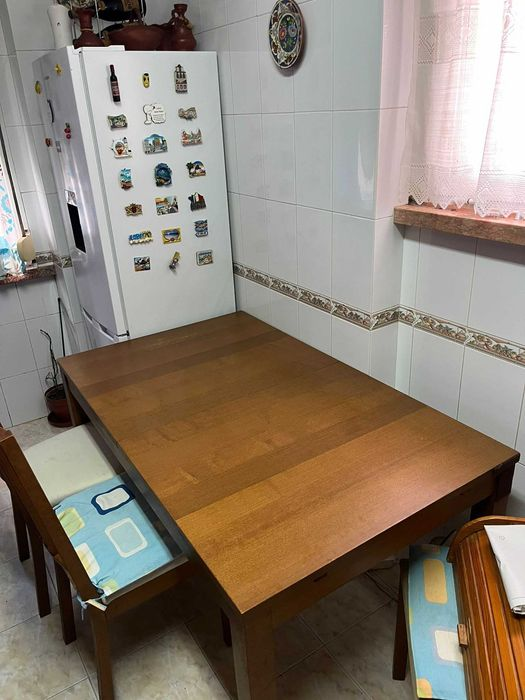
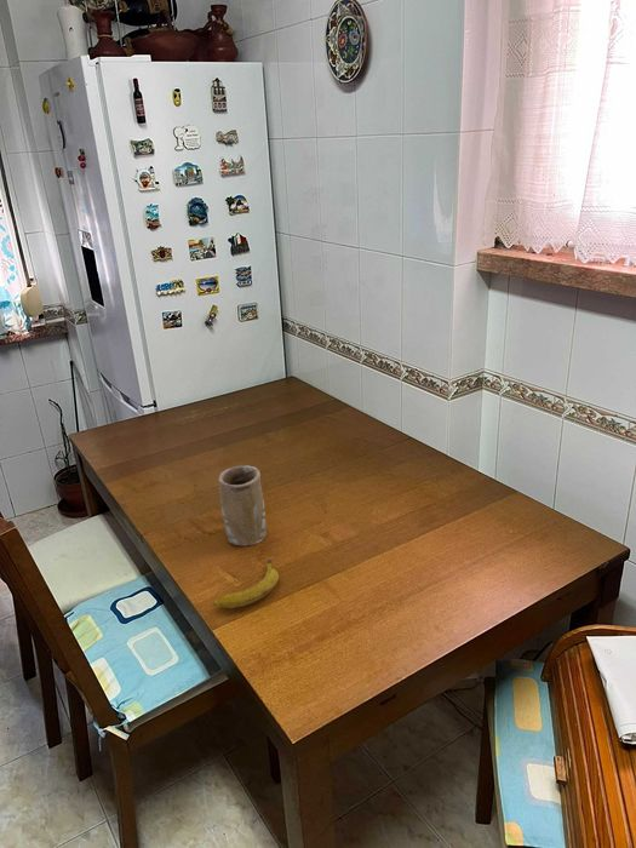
+ banana [212,556,280,609]
+ mug [217,464,268,546]
